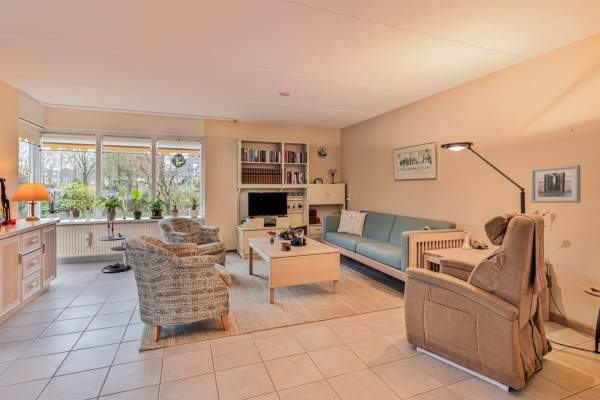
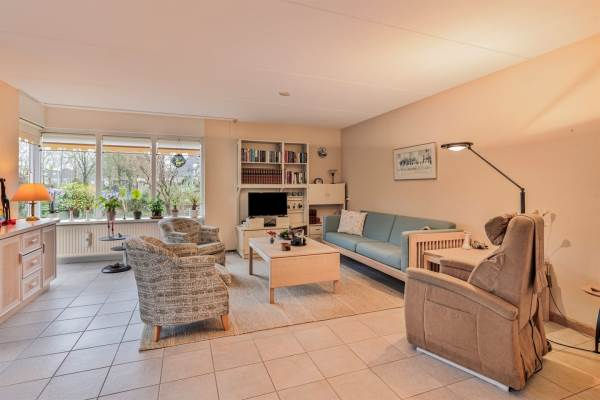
- wall art [530,164,581,204]
